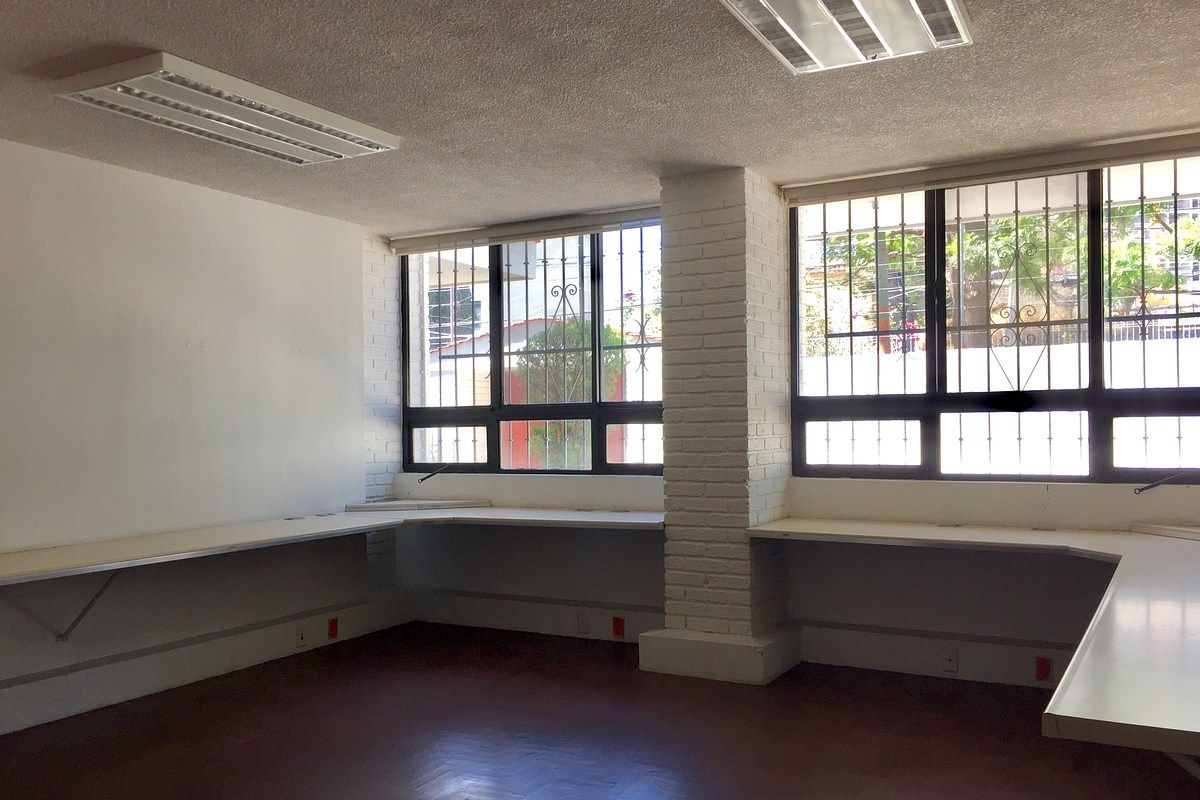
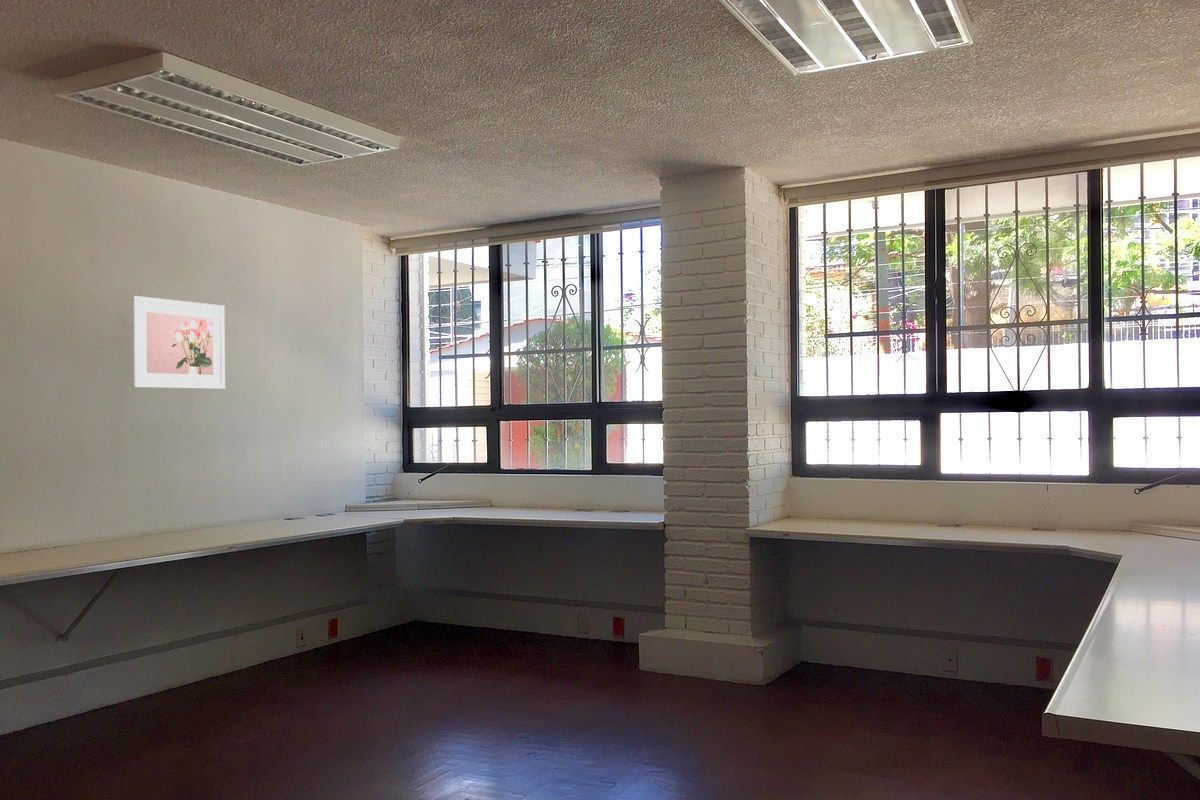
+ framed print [130,295,226,390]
